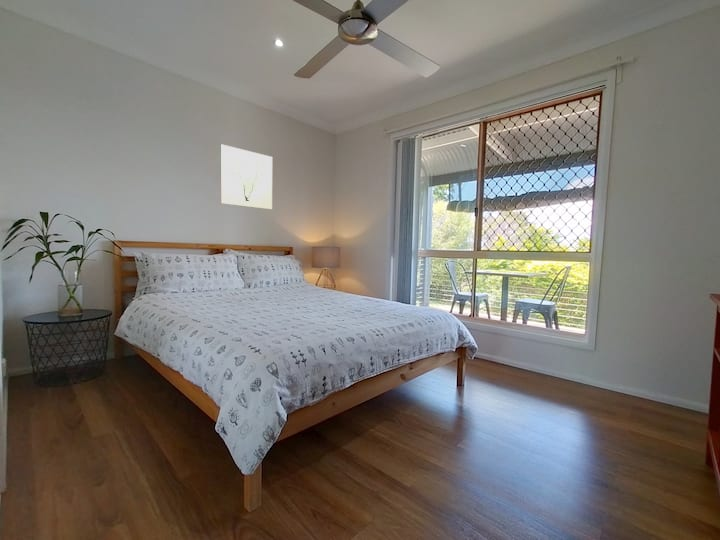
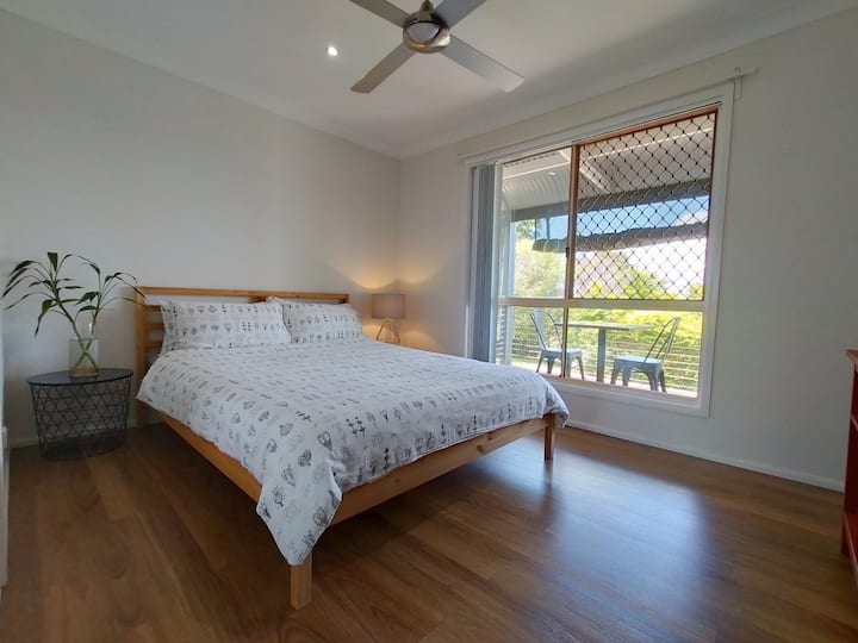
- wall art [220,143,273,210]
